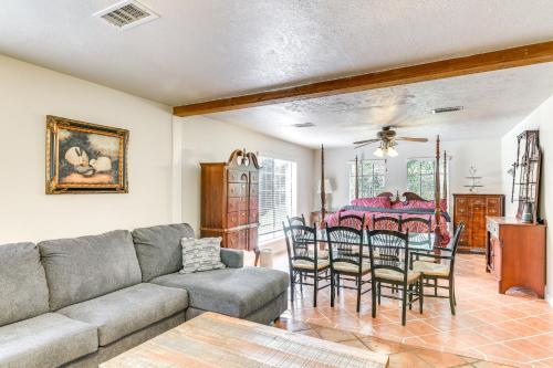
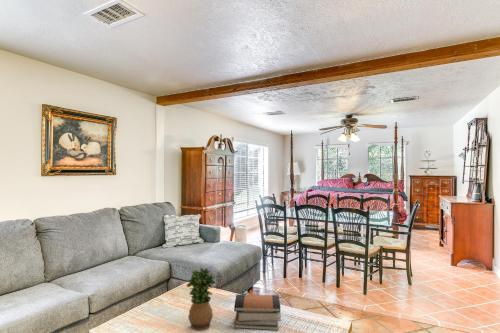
+ book stack [233,294,282,332]
+ potted plant [186,267,216,332]
